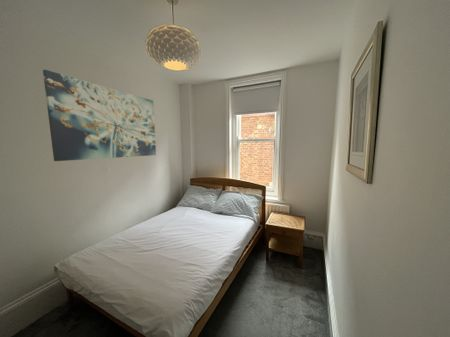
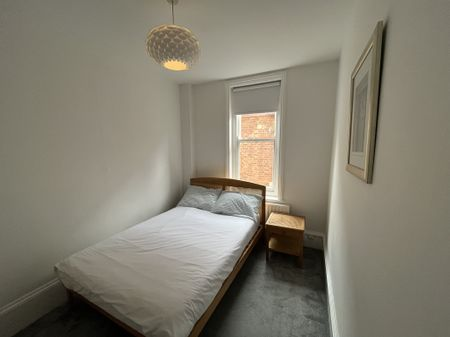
- wall art [42,69,157,162]
